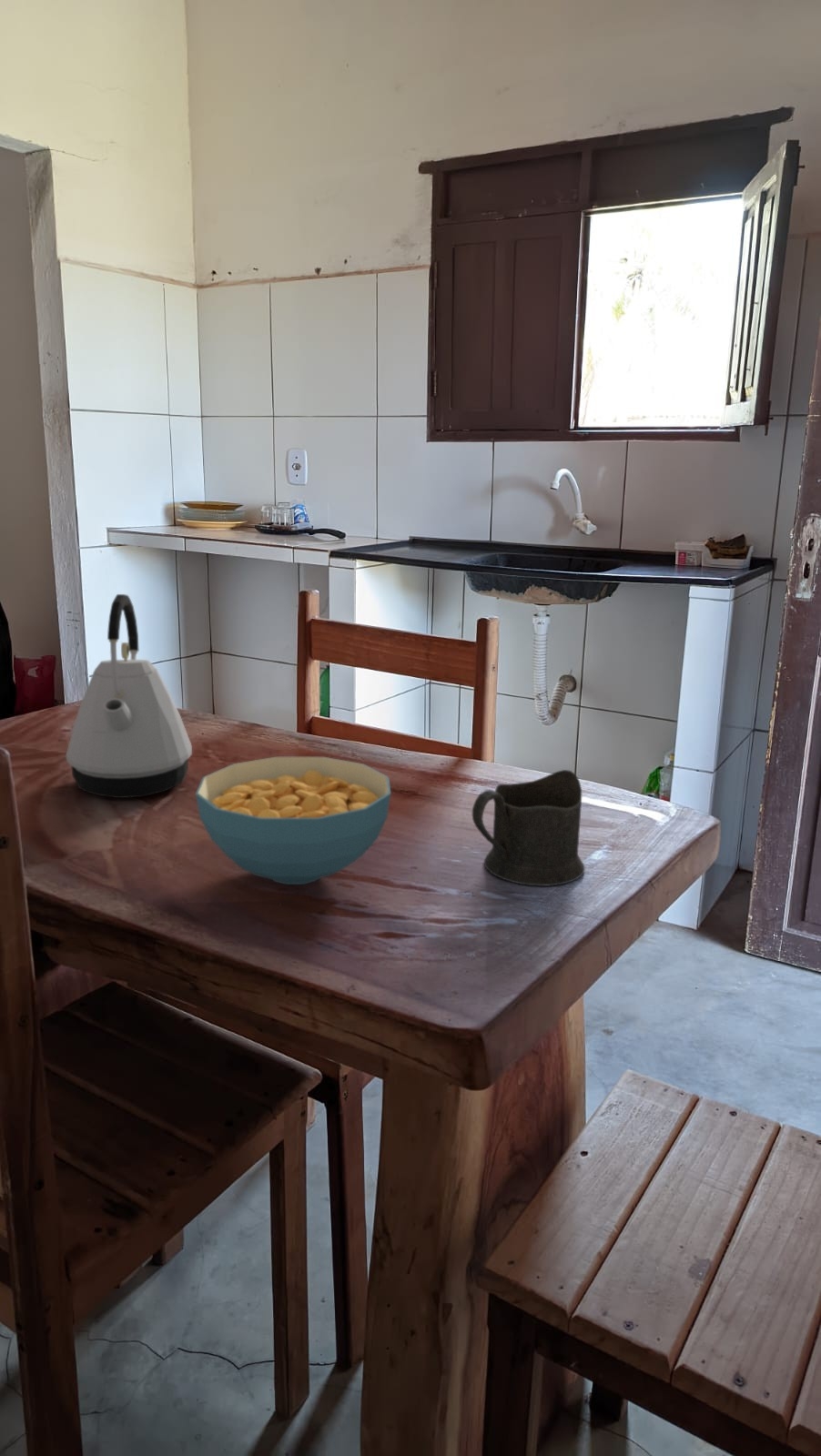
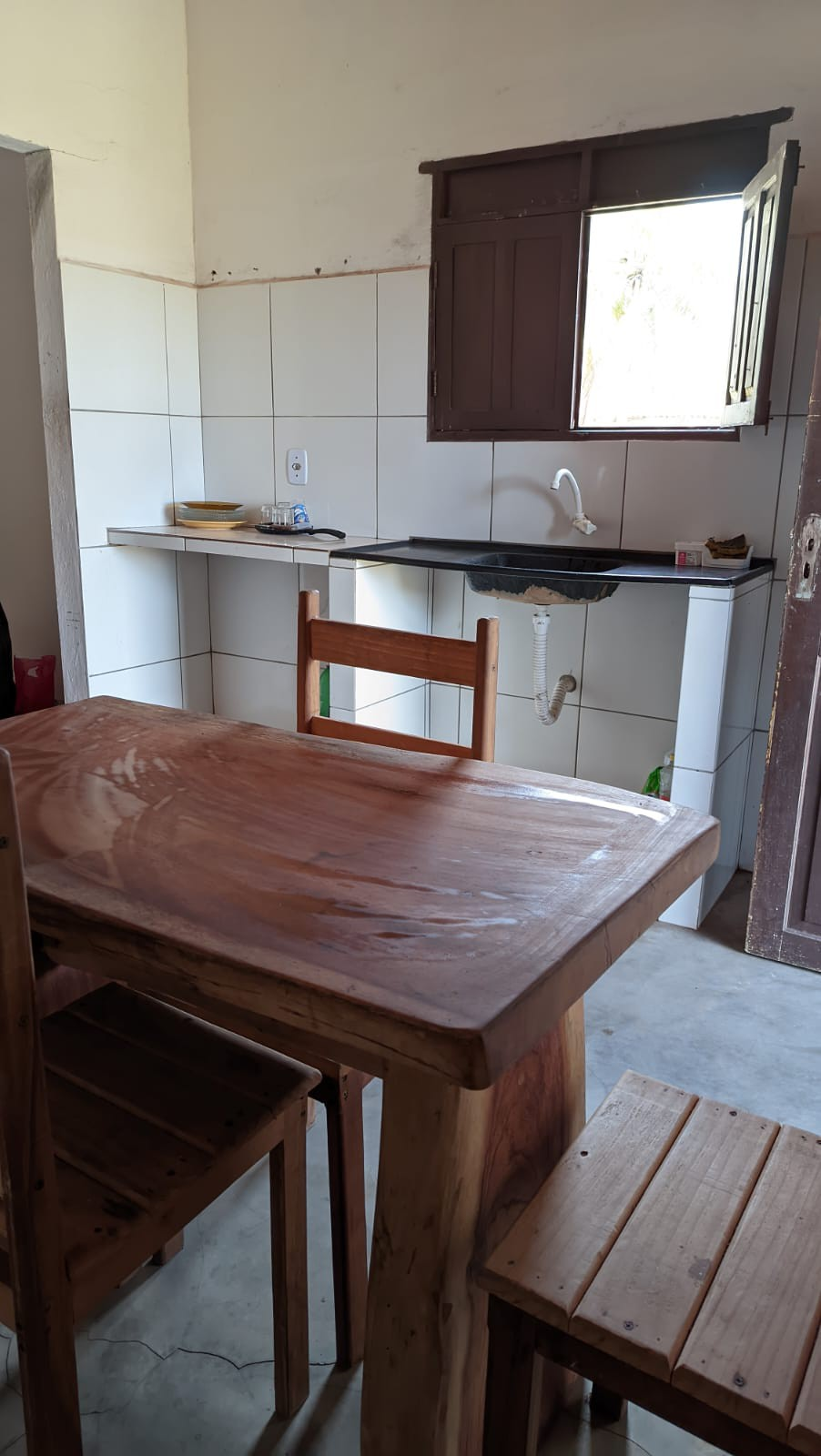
- cereal bowl [195,756,391,885]
- cup [471,769,586,886]
- kettle [66,593,193,799]
